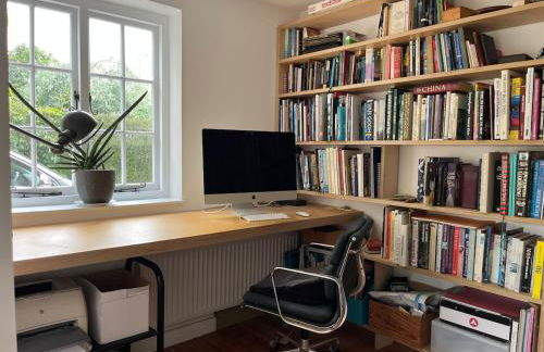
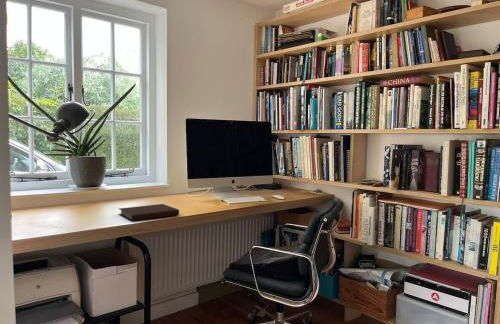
+ notebook [117,203,180,222]
